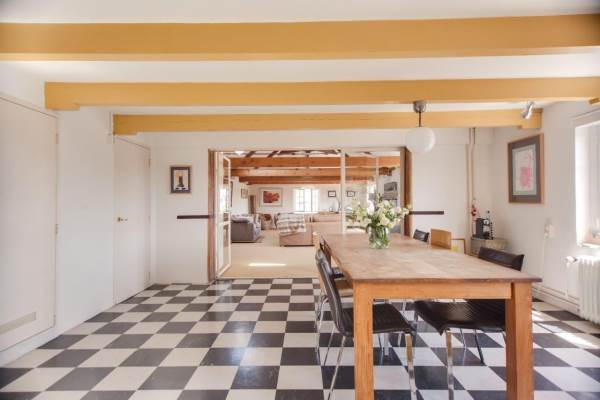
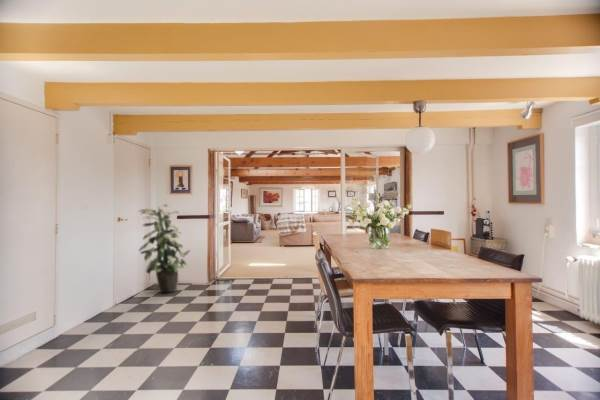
+ indoor plant [137,203,191,294]
